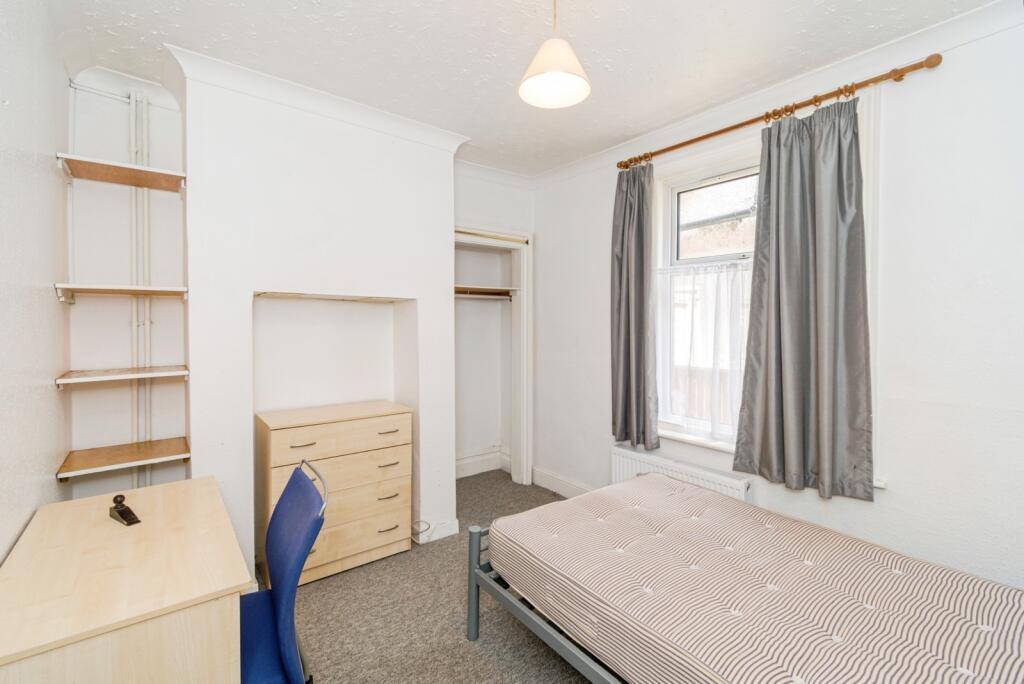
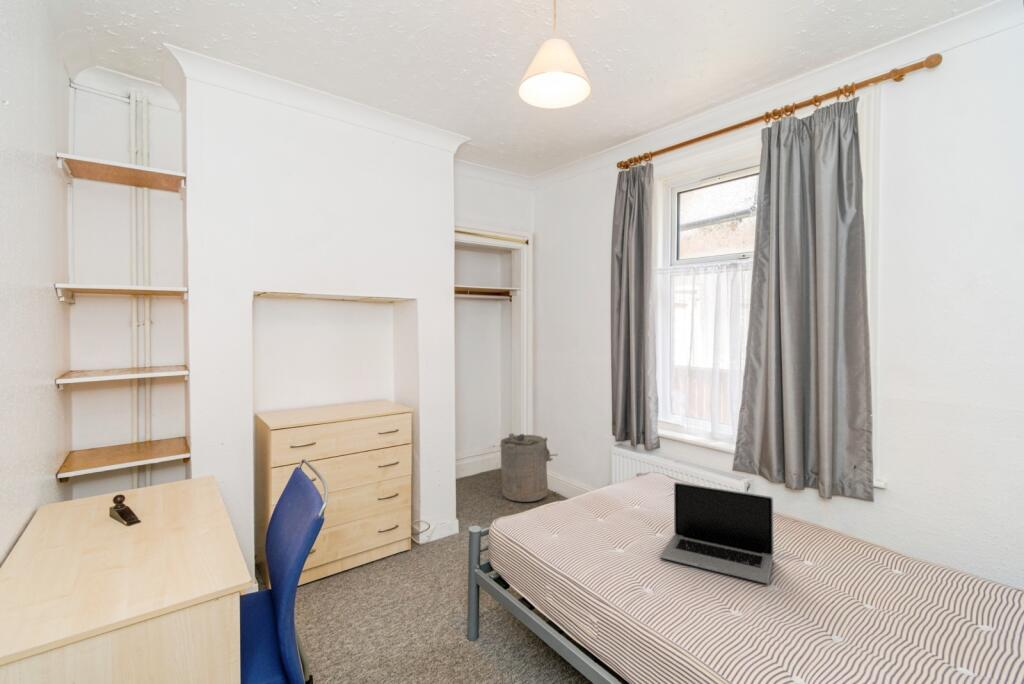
+ laptop [659,481,775,584]
+ laundry hamper [499,432,559,503]
